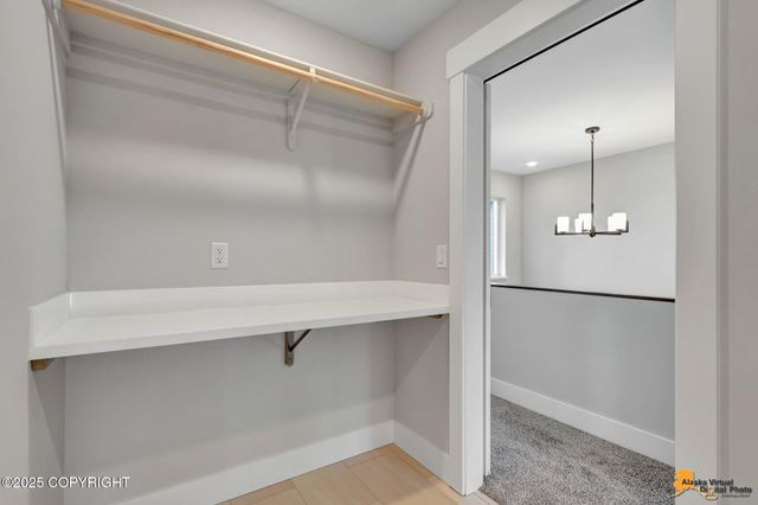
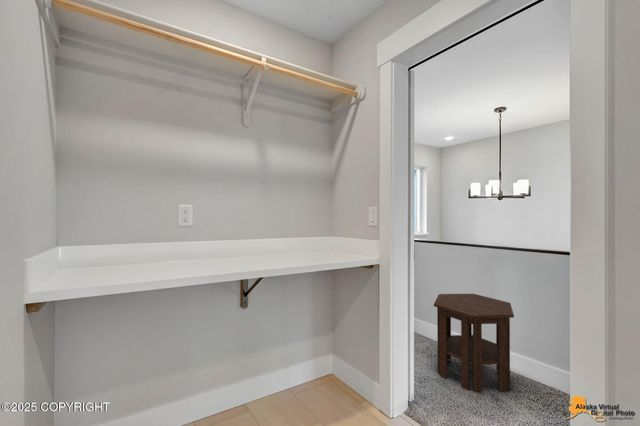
+ side table [433,293,515,393]
